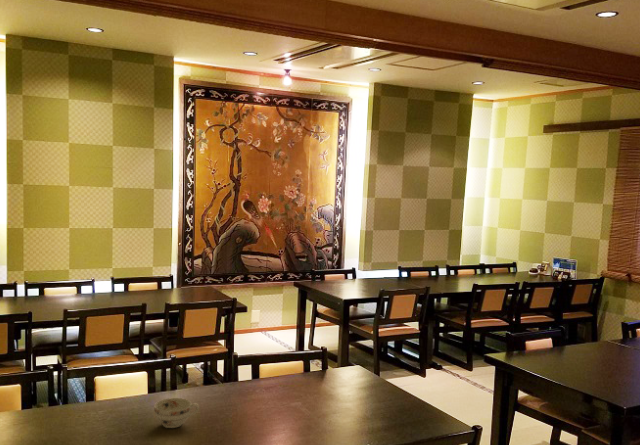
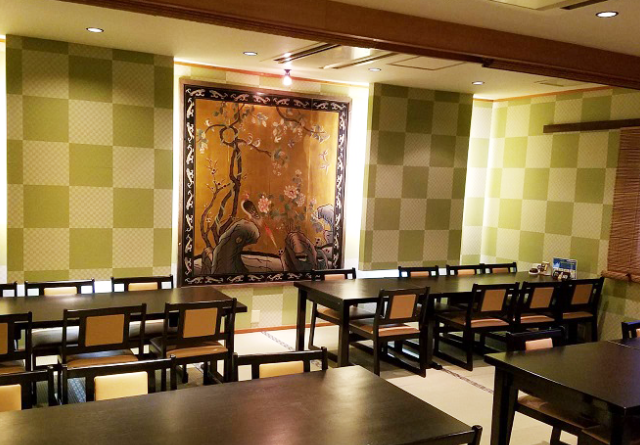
- teacup [153,397,200,429]
